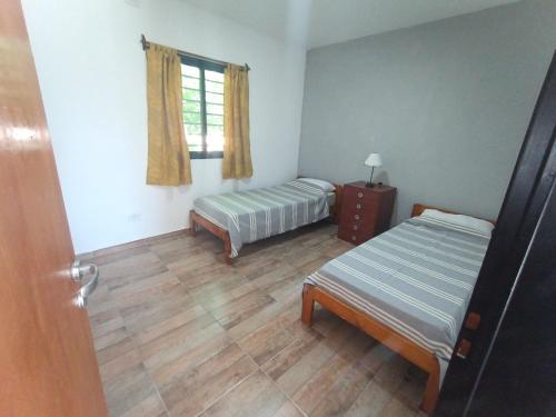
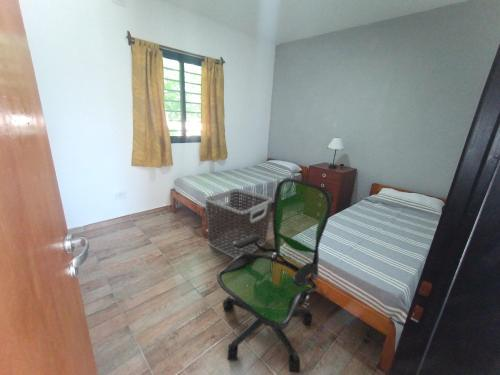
+ clothes hamper [204,187,273,259]
+ office chair [216,177,334,374]
